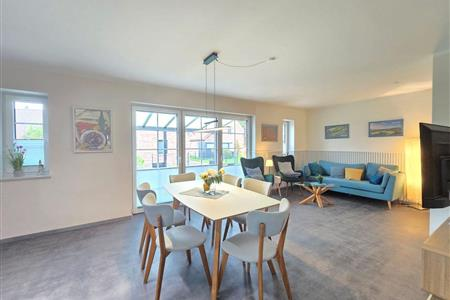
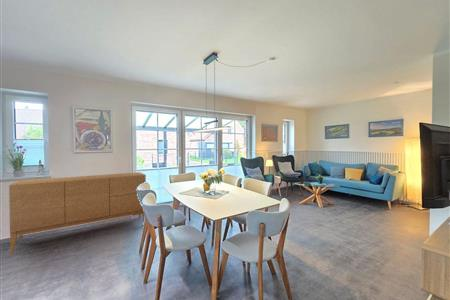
+ sideboard [8,171,147,255]
